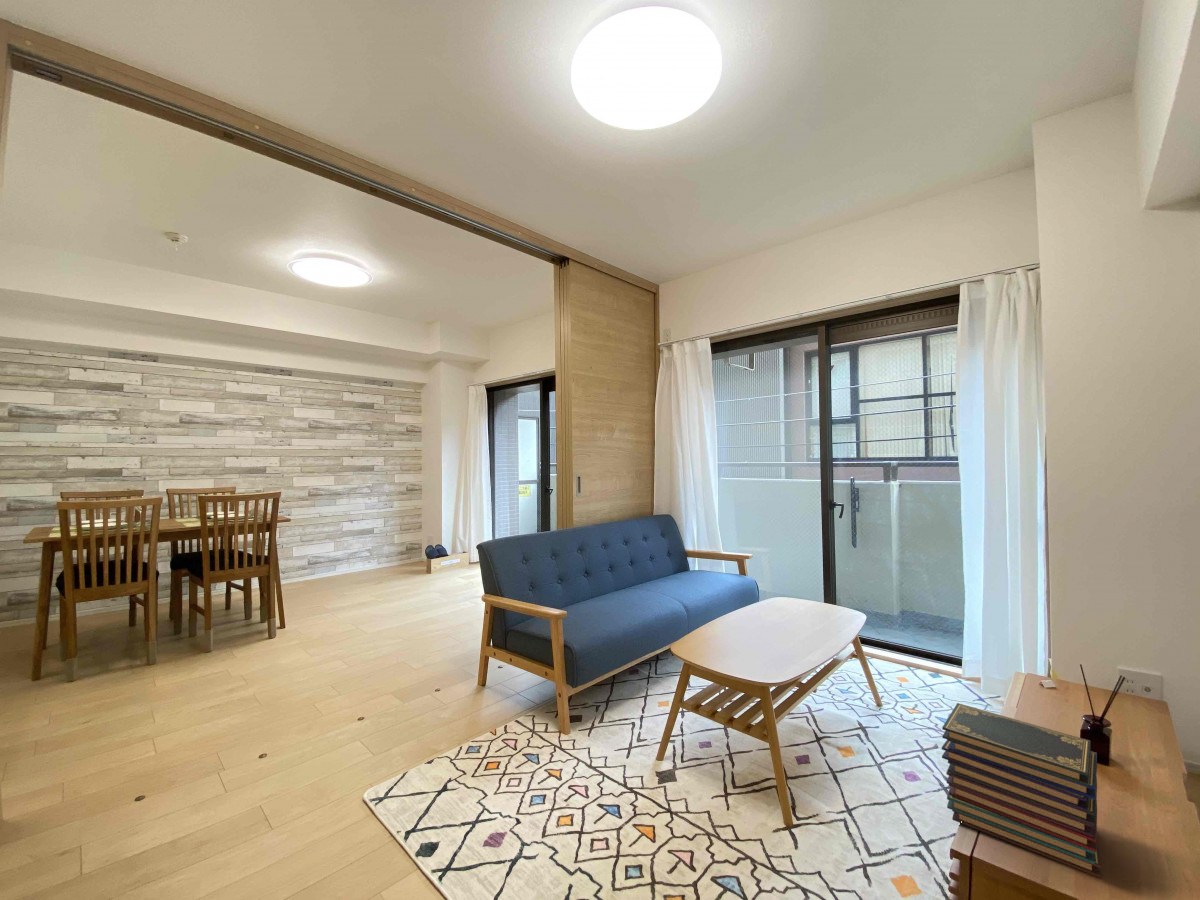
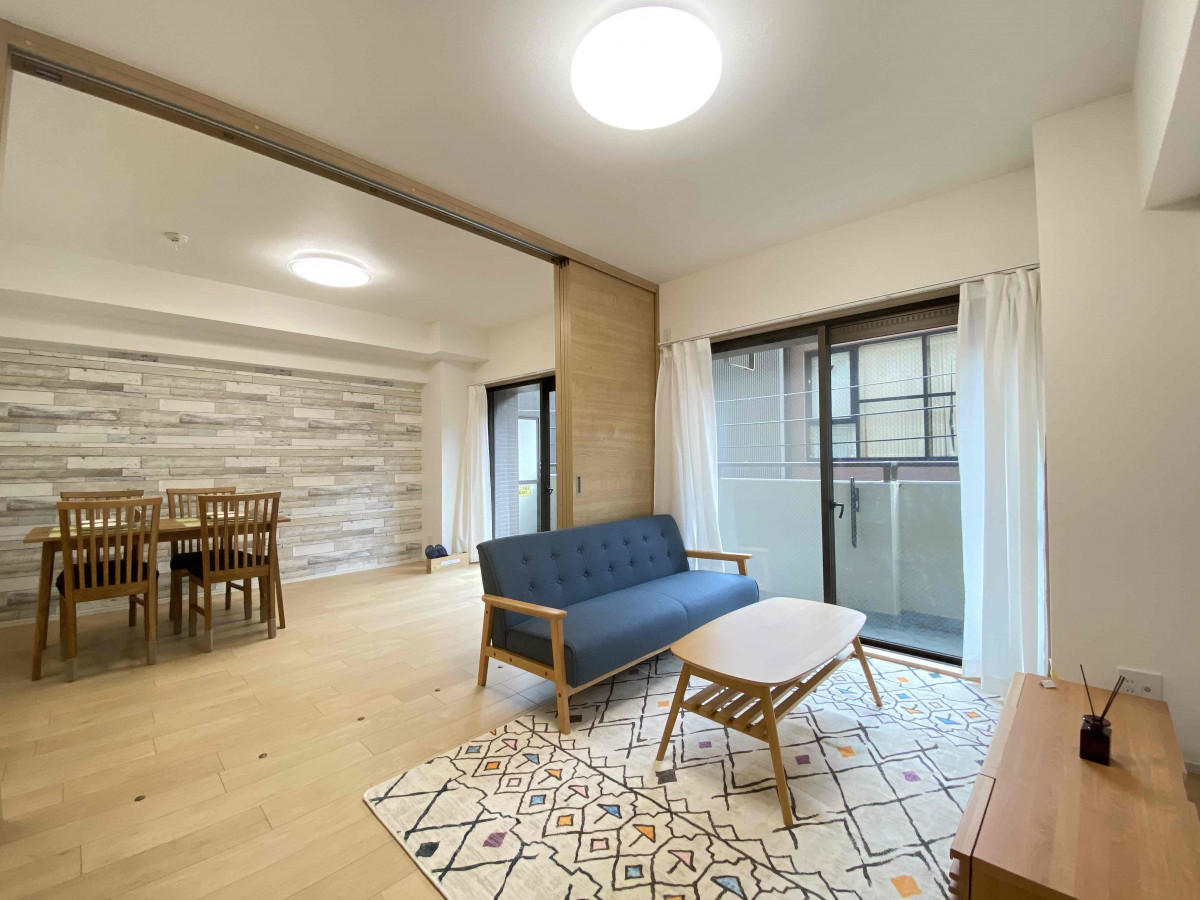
- book stack [941,702,1102,879]
